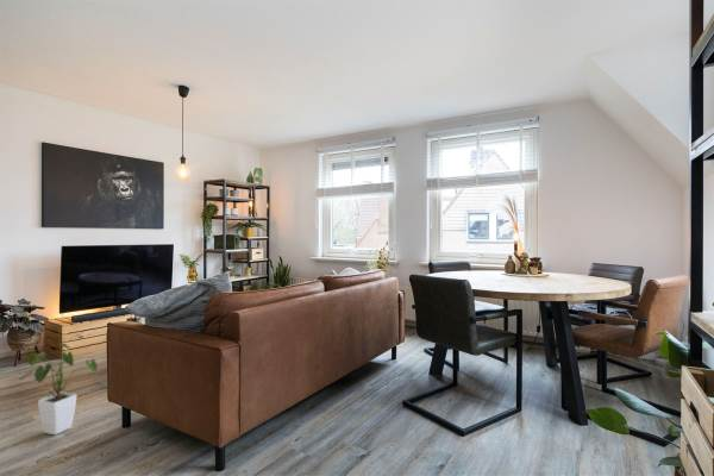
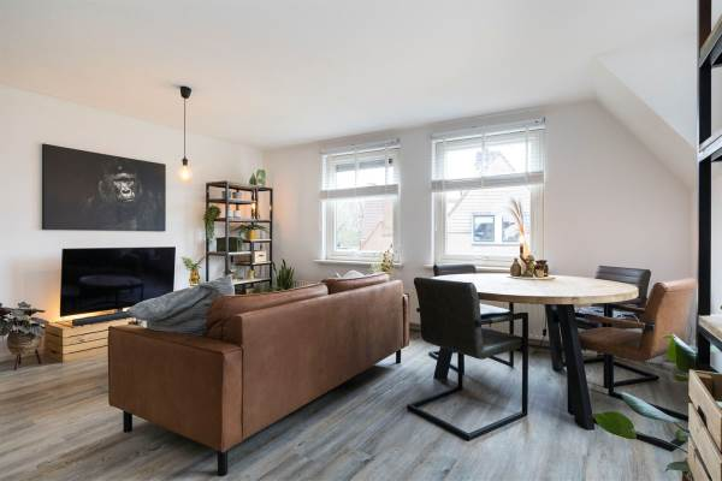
- house plant [18,340,99,436]
